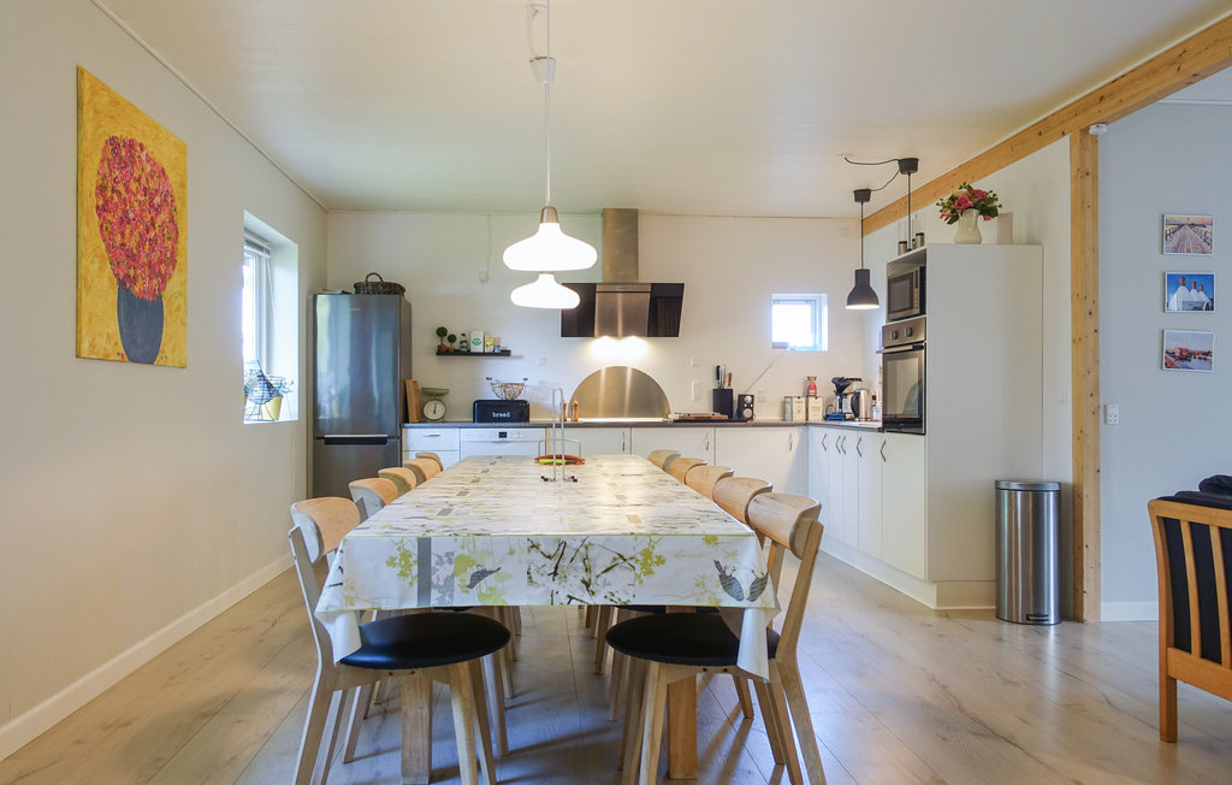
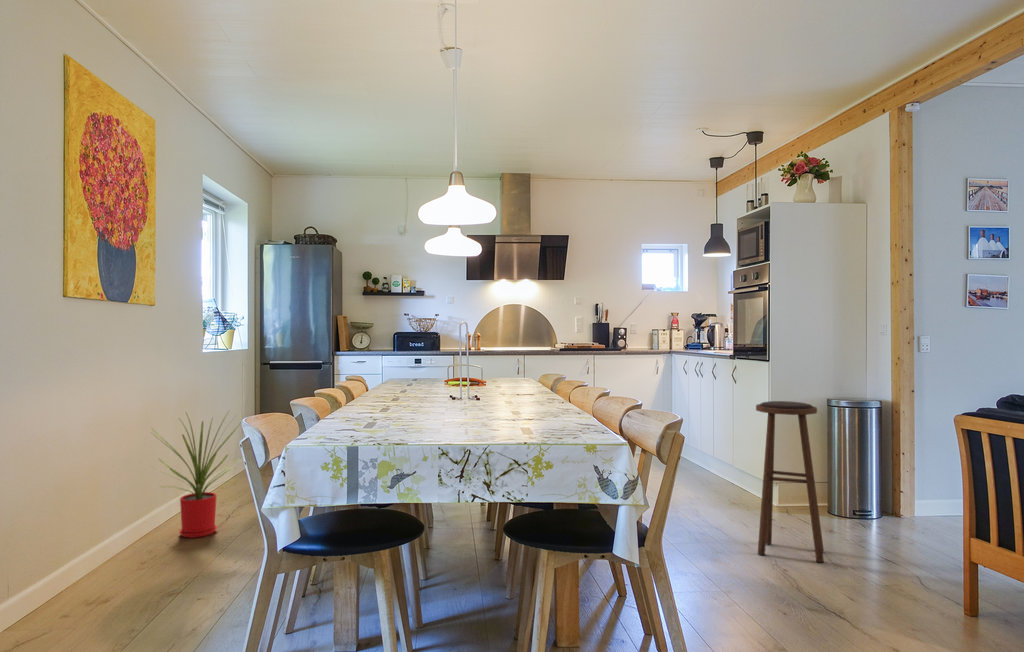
+ house plant [150,409,243,539]
+ stool [755,400,825,564]
